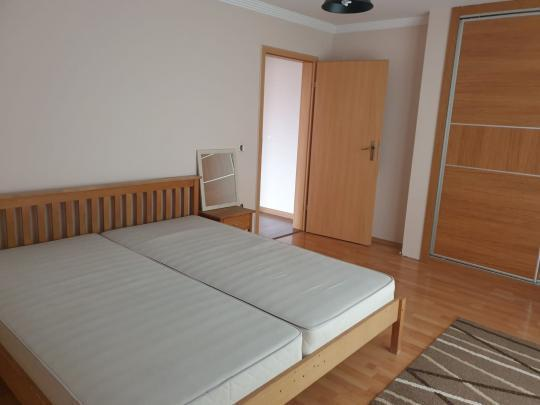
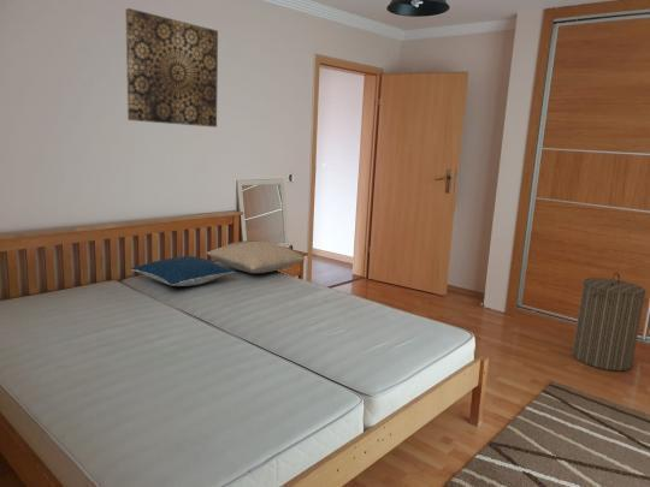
+ wall art [124,7,219,129]
+ pillow [130,255,237,287]
+ laundry hamper [572,272,648,372]
+ pillow [206,239,306,274]
